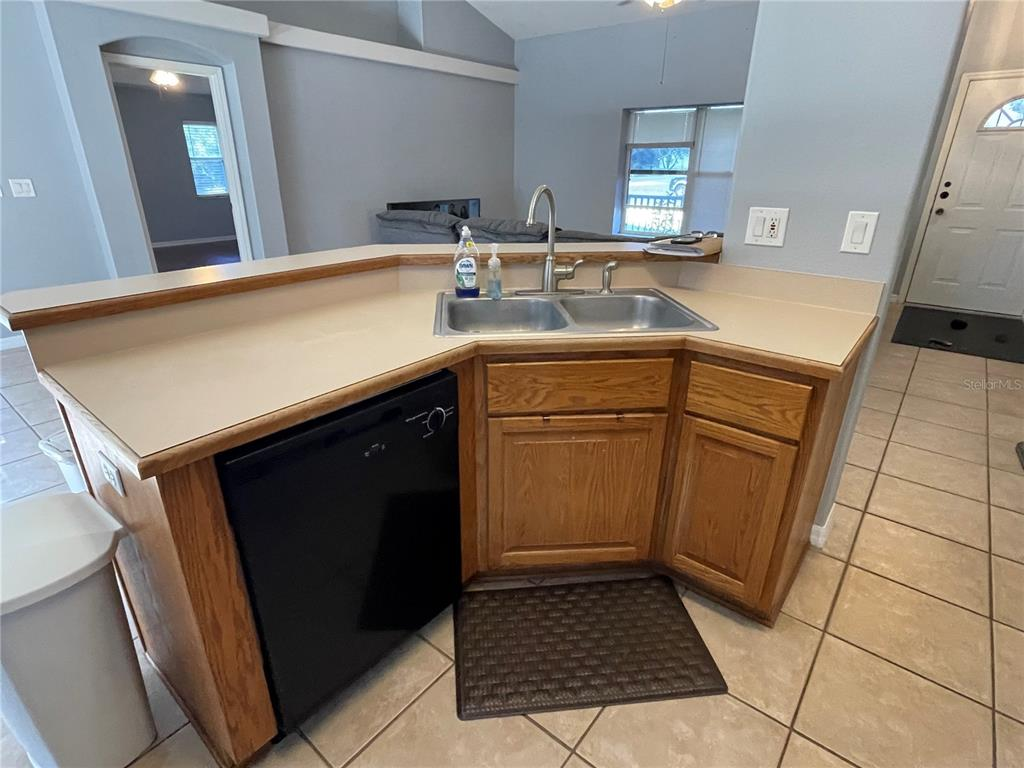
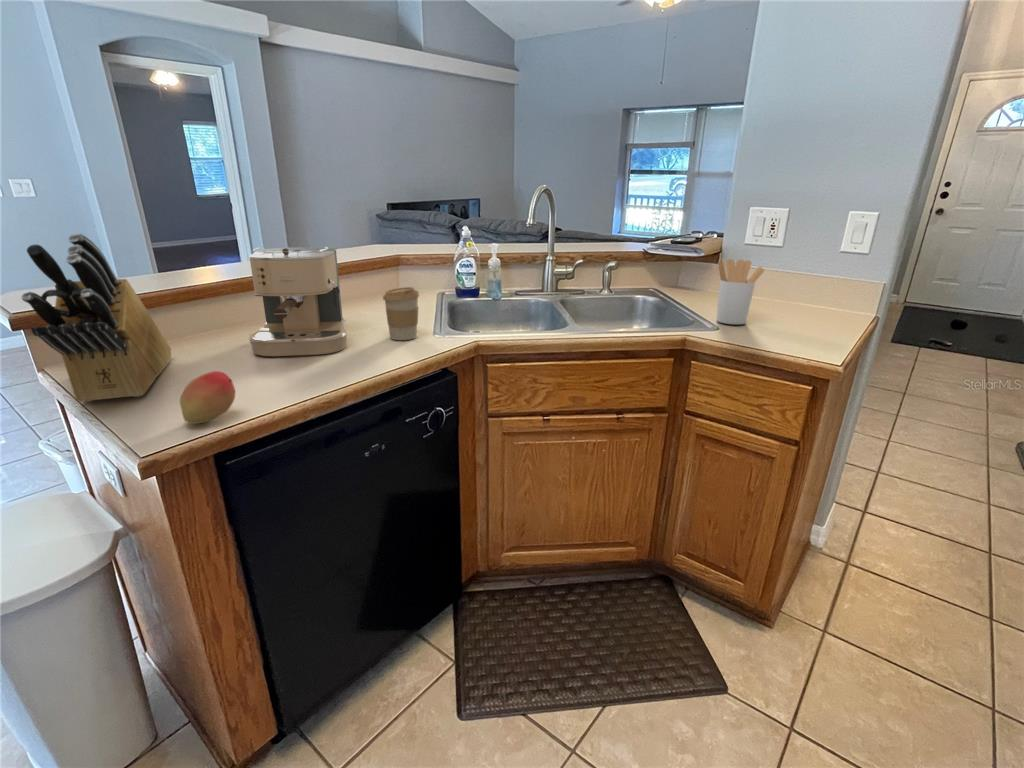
+ knife block [20,232,172,403]
+ fruit [179,370,236,425]
+ coffee maker [248,246,347,357]
+ coffee cup [382,286,420,341]
+ utensil holder [715,257,766,325]
